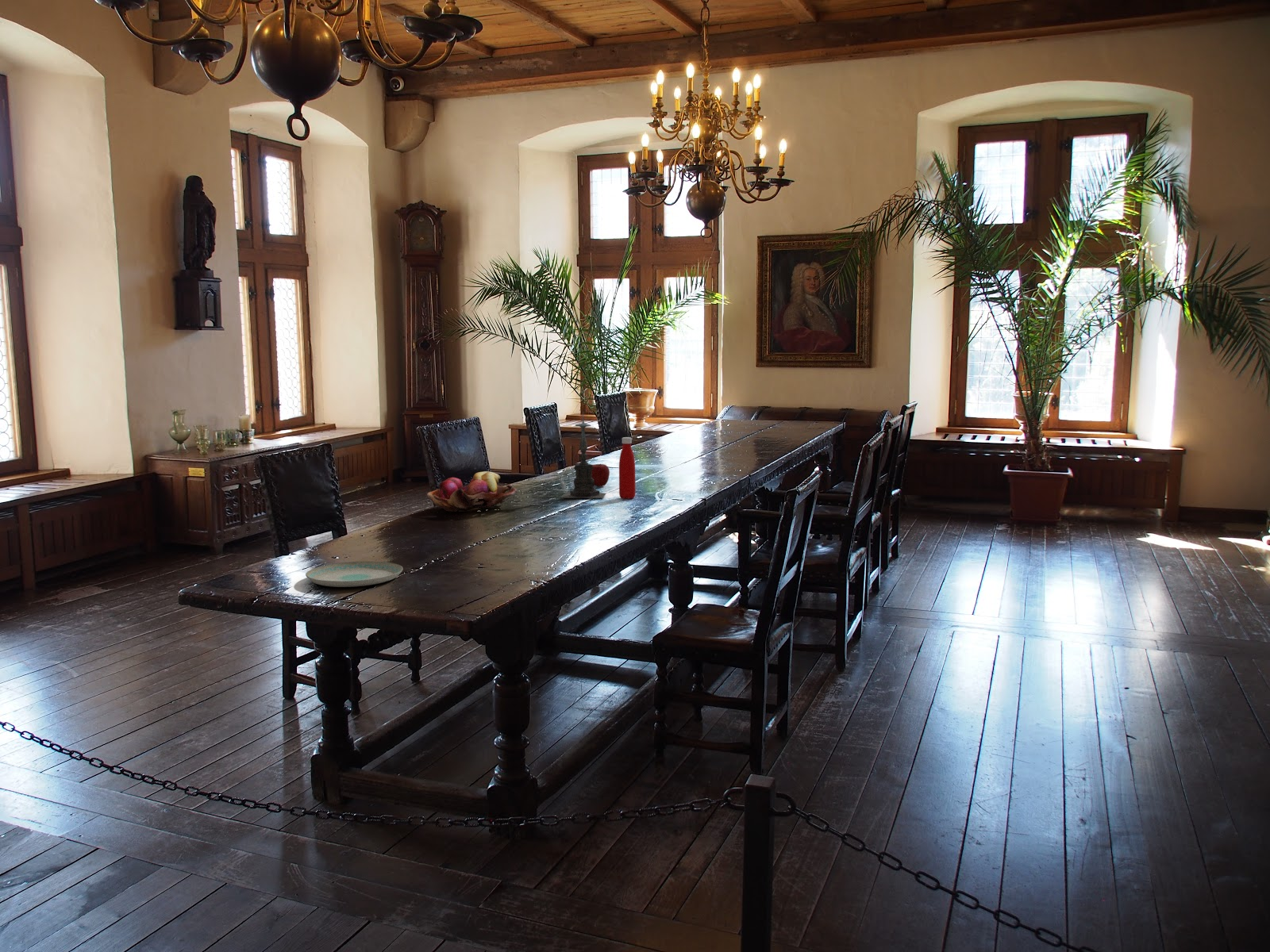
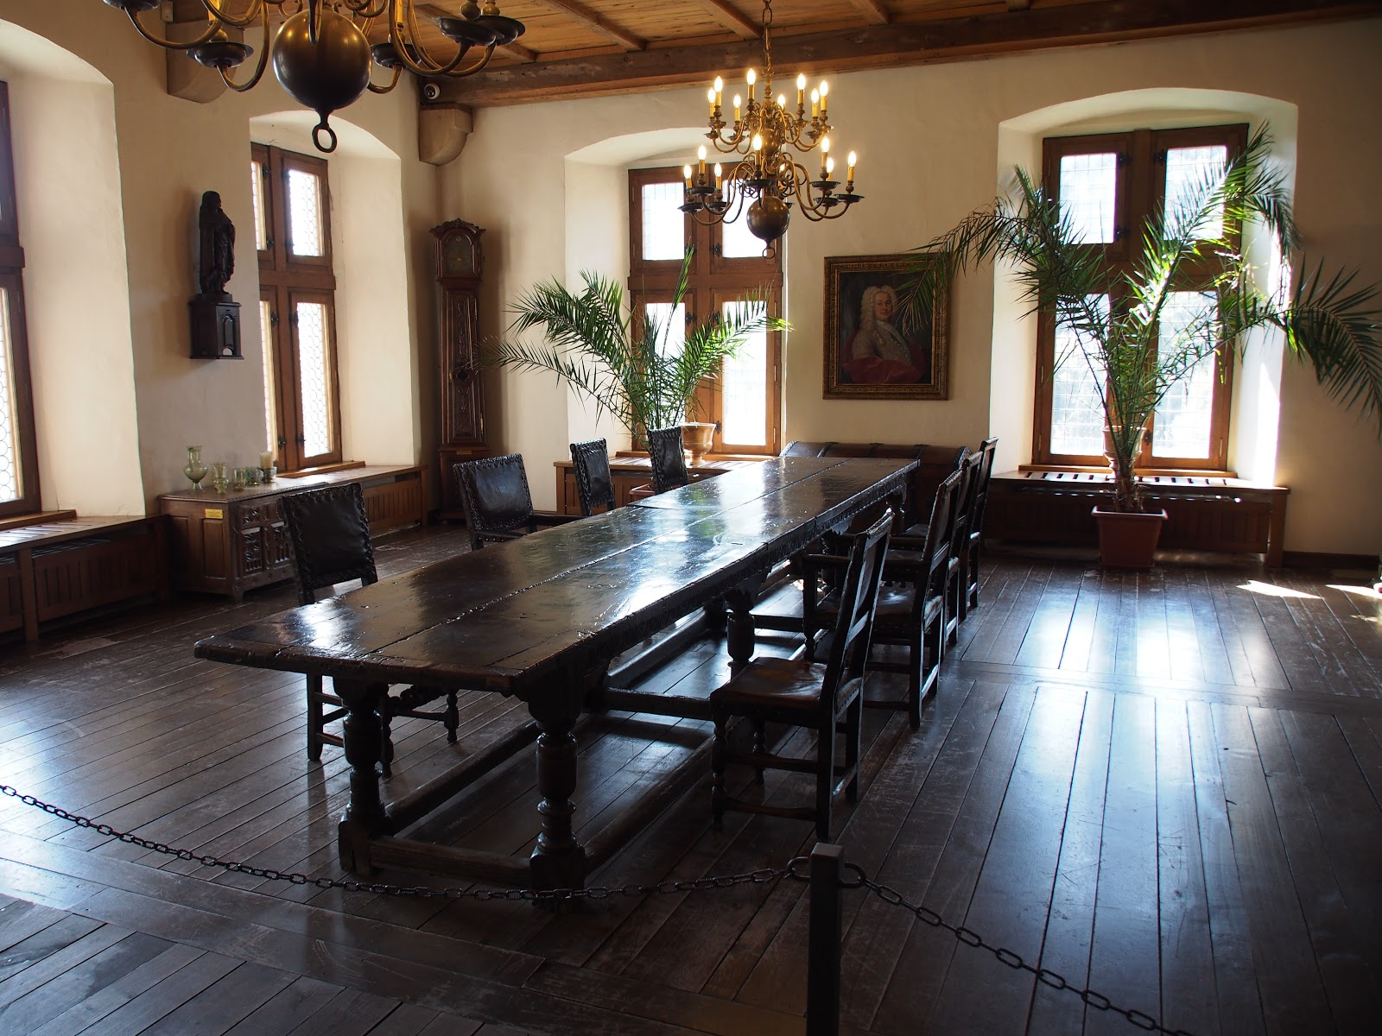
- bottle [618,436,637,500]
- candle holder [560,412,606,499]
- plate [305,561,404,588]
- fruit basket [426,470,518,512]
- apple [591,463,610,487]
